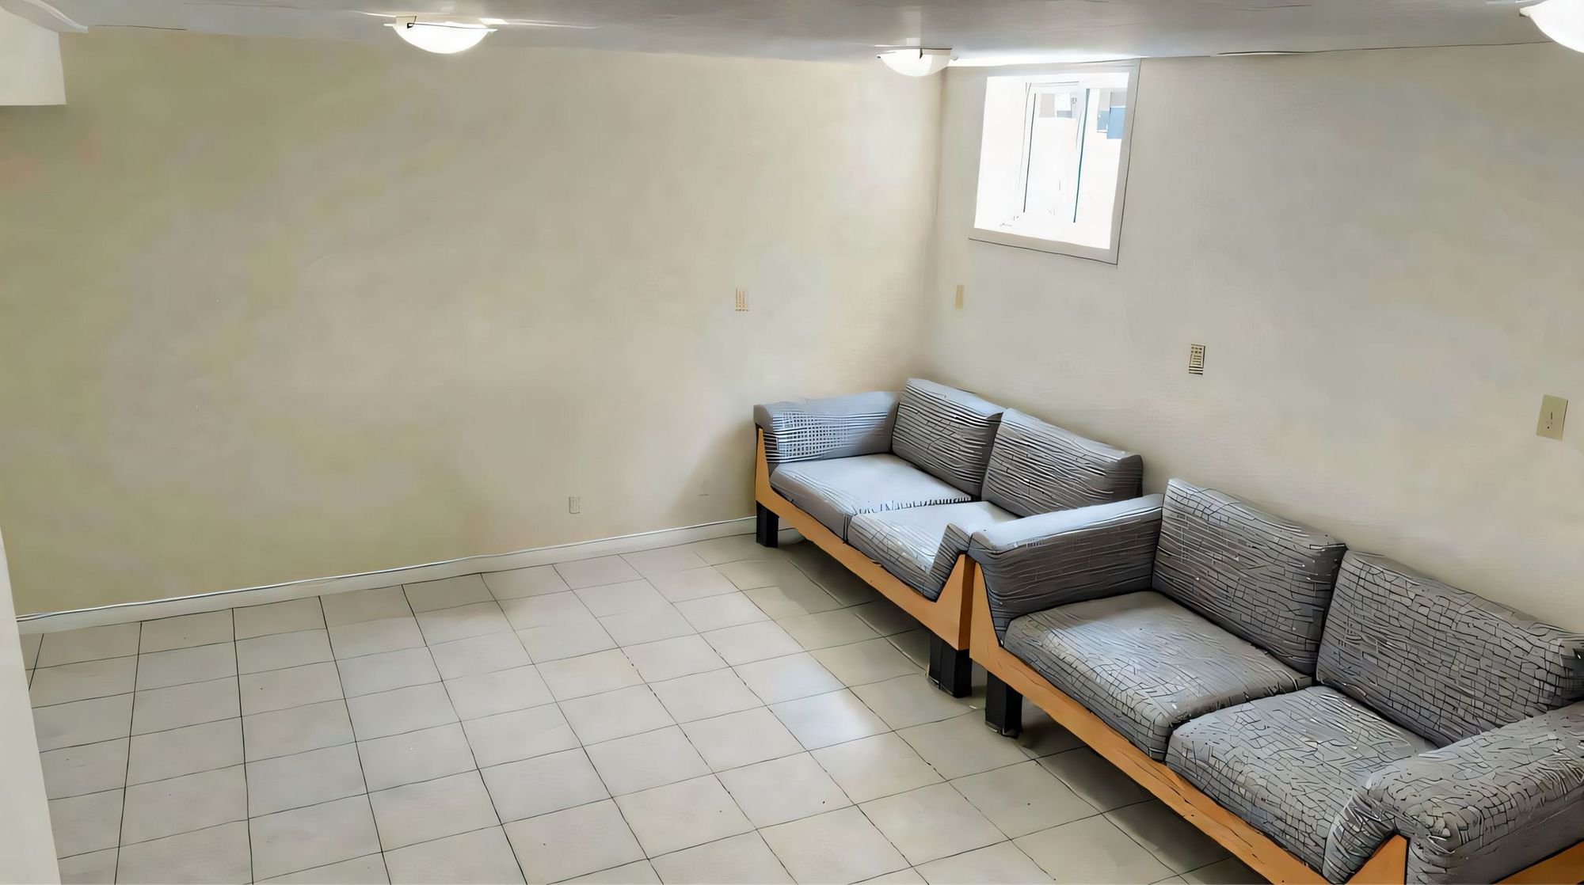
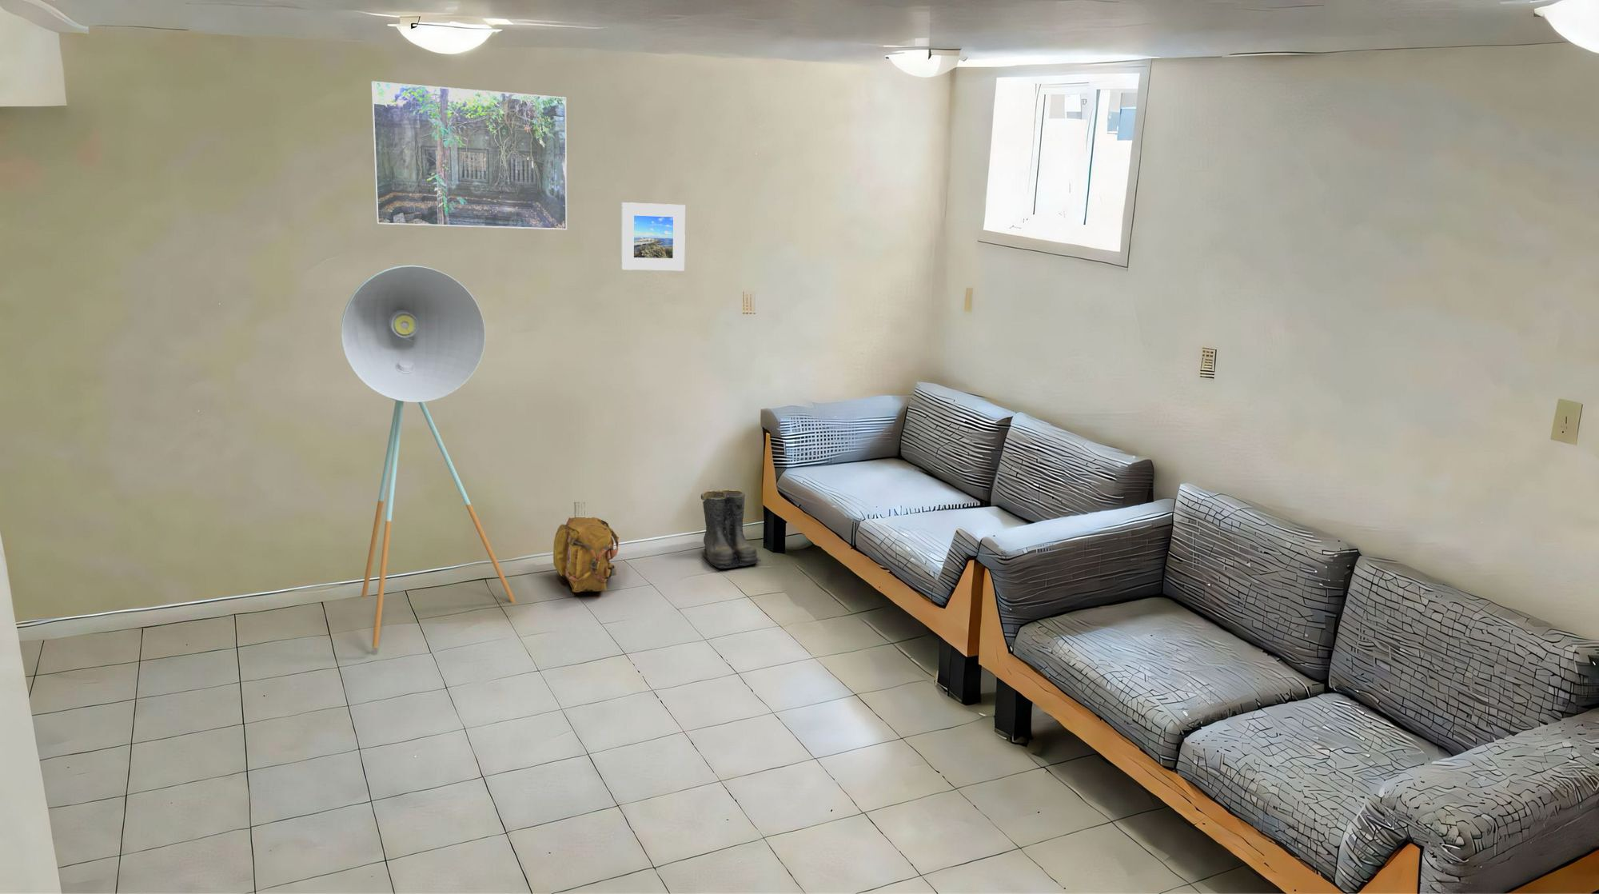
+ floor lamp [340,265,516,648]
+ backpack [552,516,619,593]
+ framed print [370,81,568,231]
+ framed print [620,201,686,271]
+ boots [701,489,762,569]
